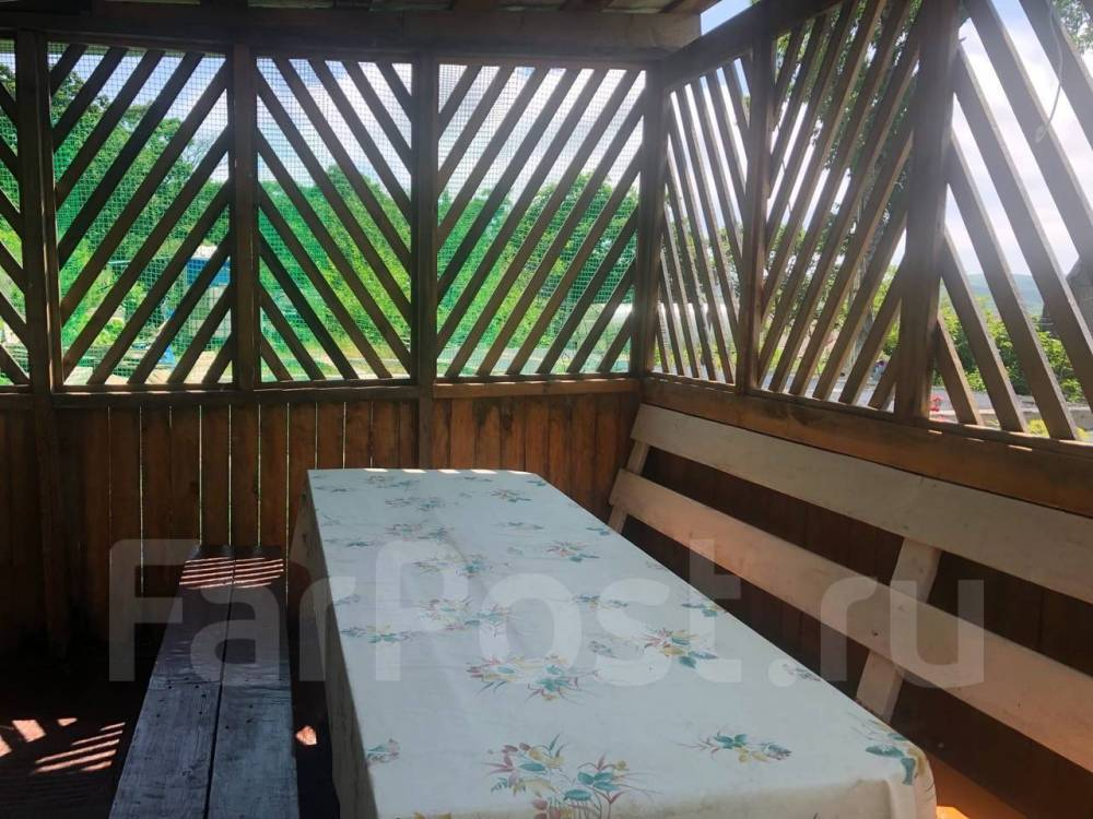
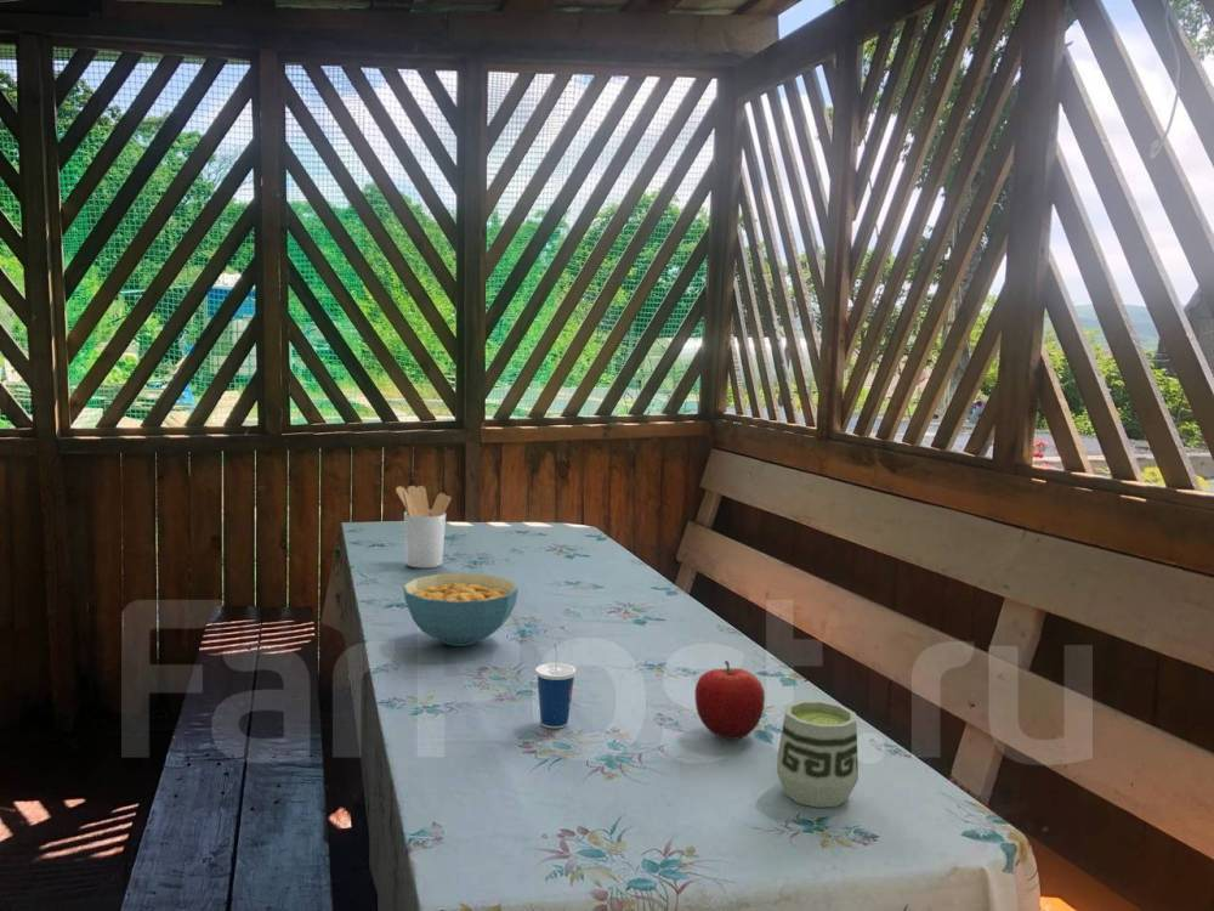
+ cup [776,700,860,809]
+ fruit [693,660,766,741]
+ utensil holder [395,485,452,570]
+ cereal bowl [402,572,520,647]
+ cup [534,643,578,729]
